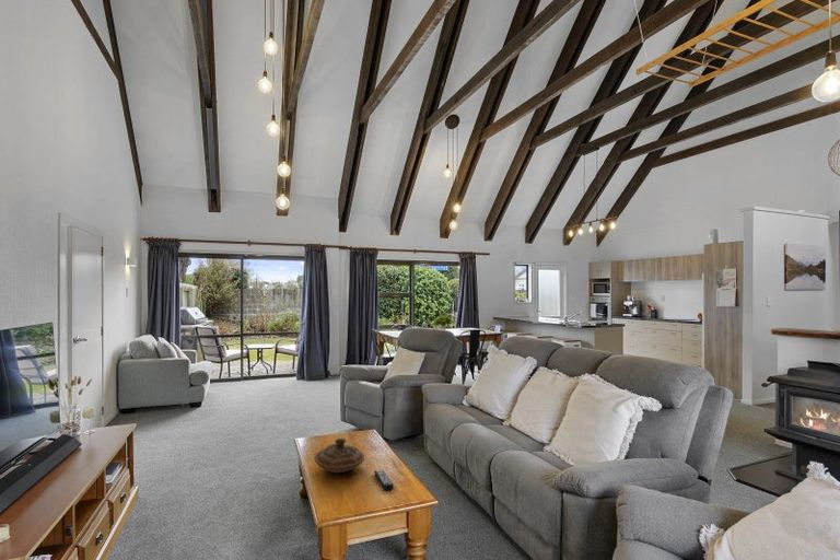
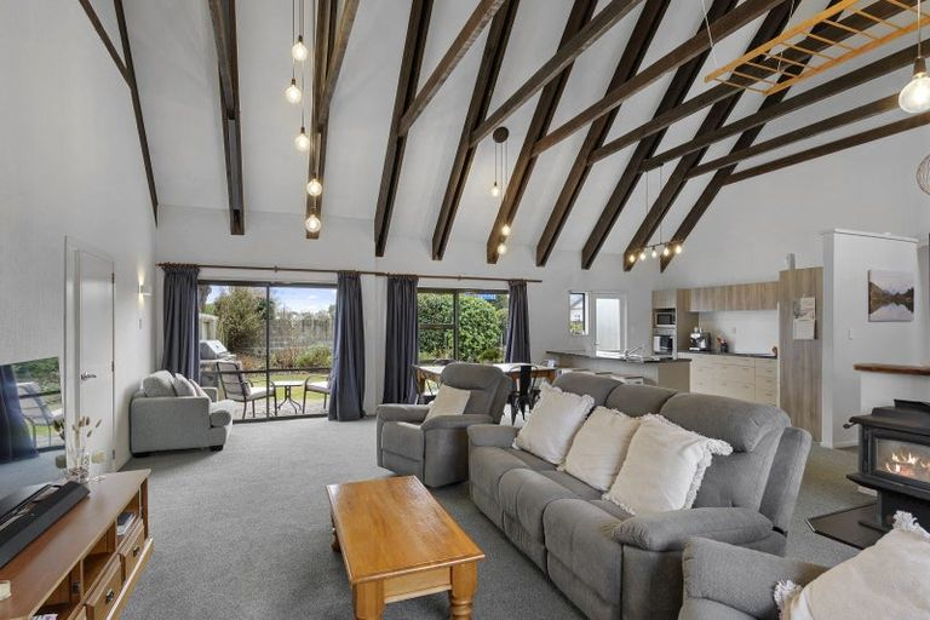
- remote control [373,469,394,491]
- decorative bowl [313,438,365,474]
